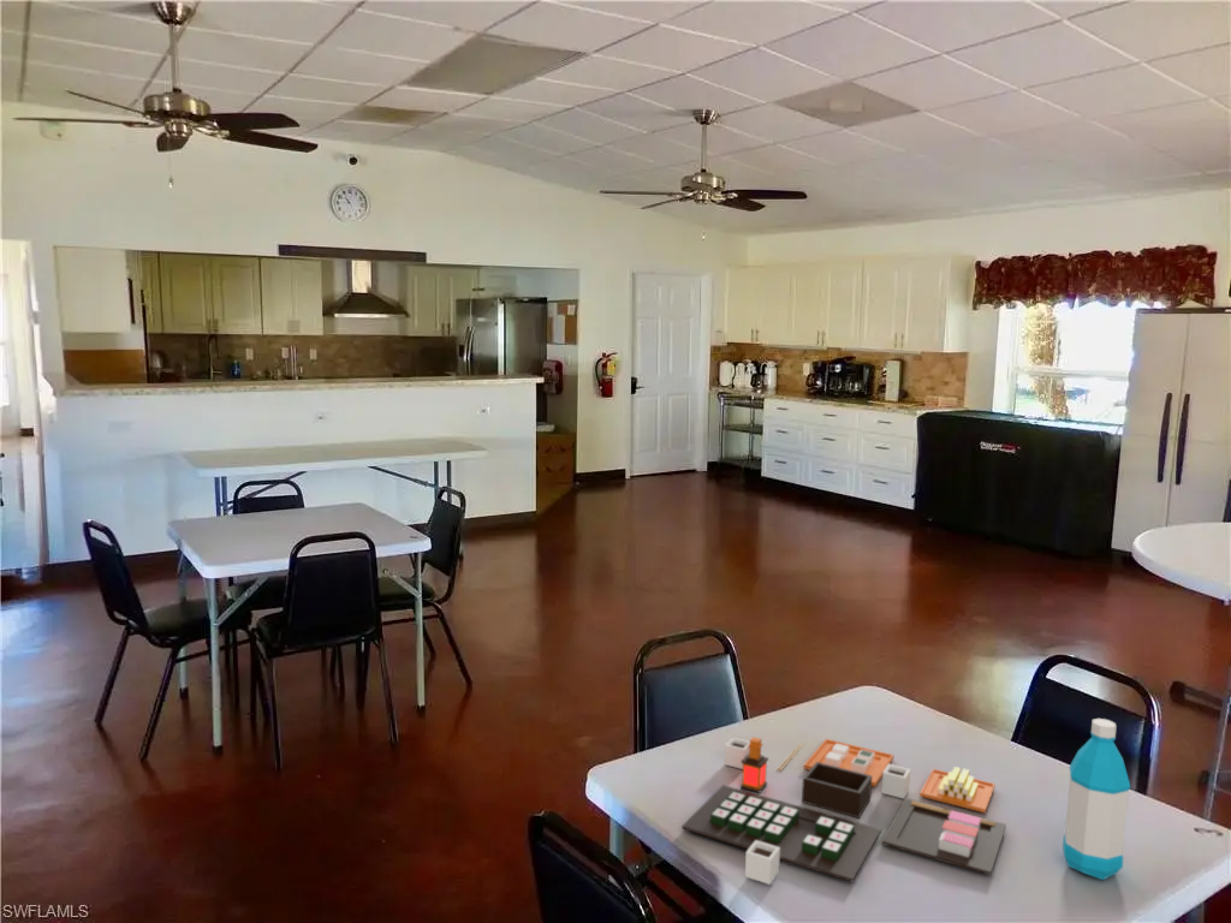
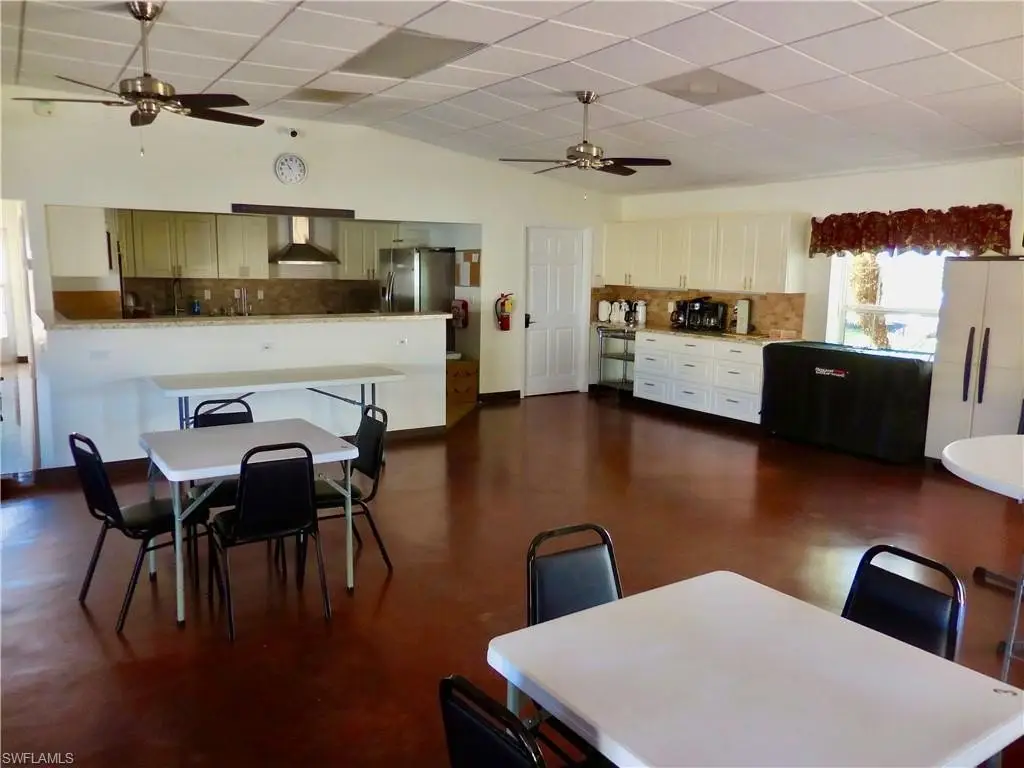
- toy food set [680,736,1007,886]
- water bottle [1061,717,1131,881]
